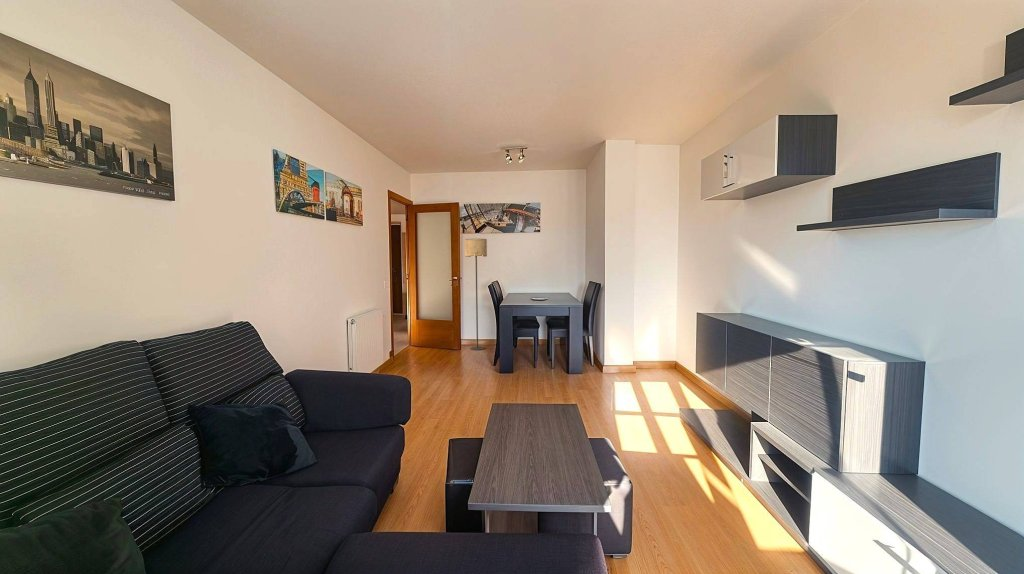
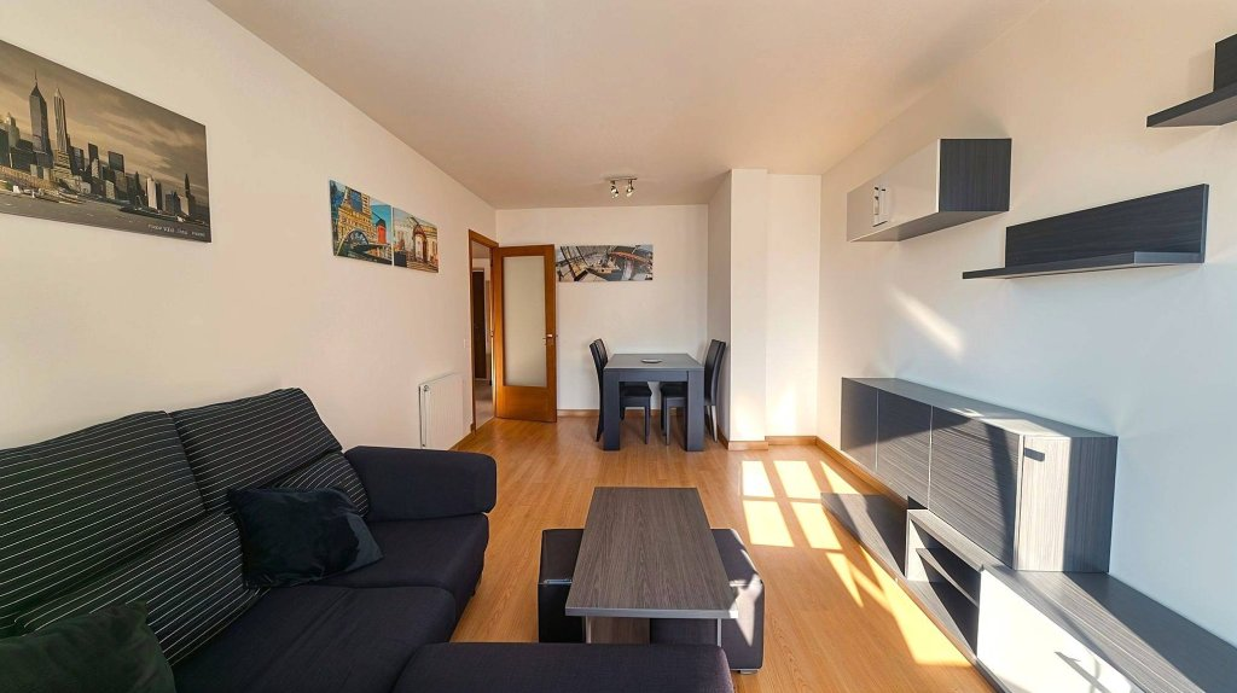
- floor lamp [464,238,488,351]
